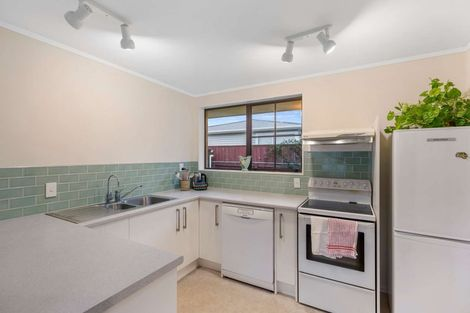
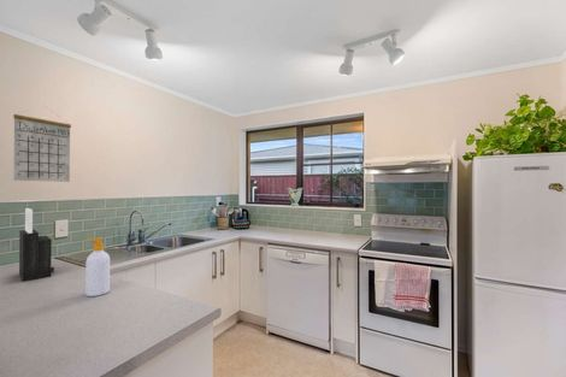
+ calendar [12,105,72,183]
+ soap bottle [83,236,111,298]
+ knife block [18,207,55,283]
